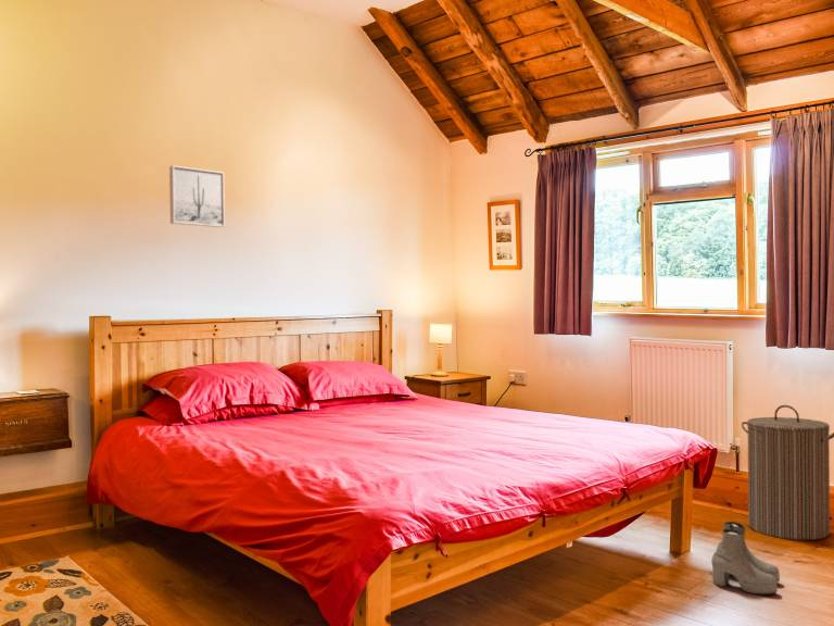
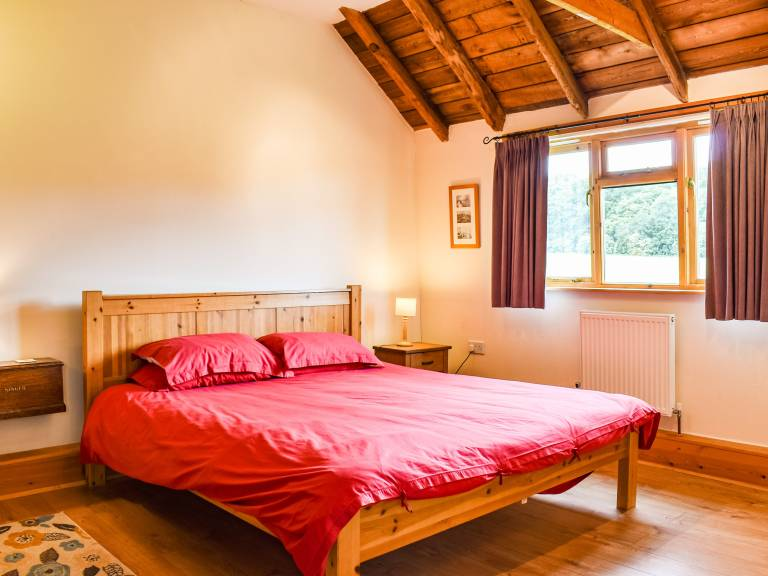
- wall art [168,164,226,228]
- laundry hamper [741,404,834,541]
- boots [710,521,781,596]
